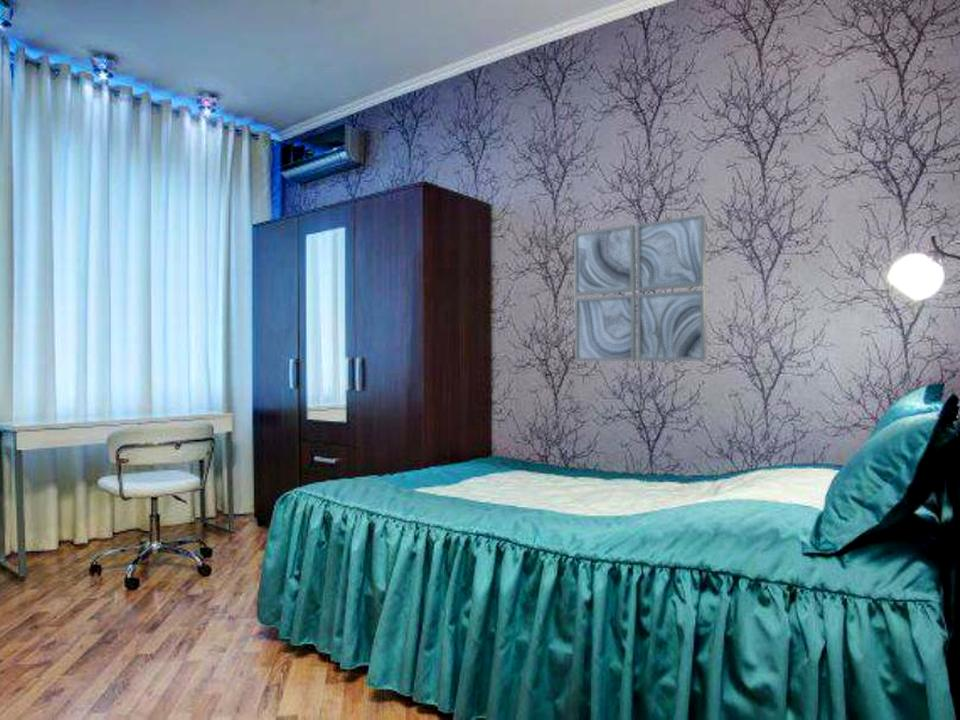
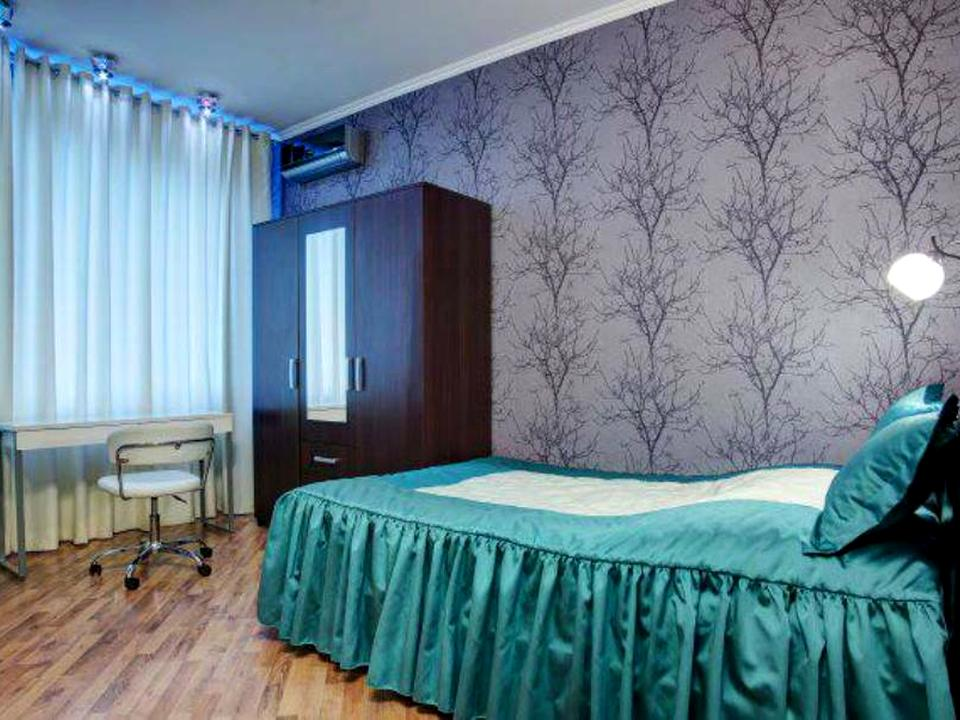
- wall art [573,214,708,362]
